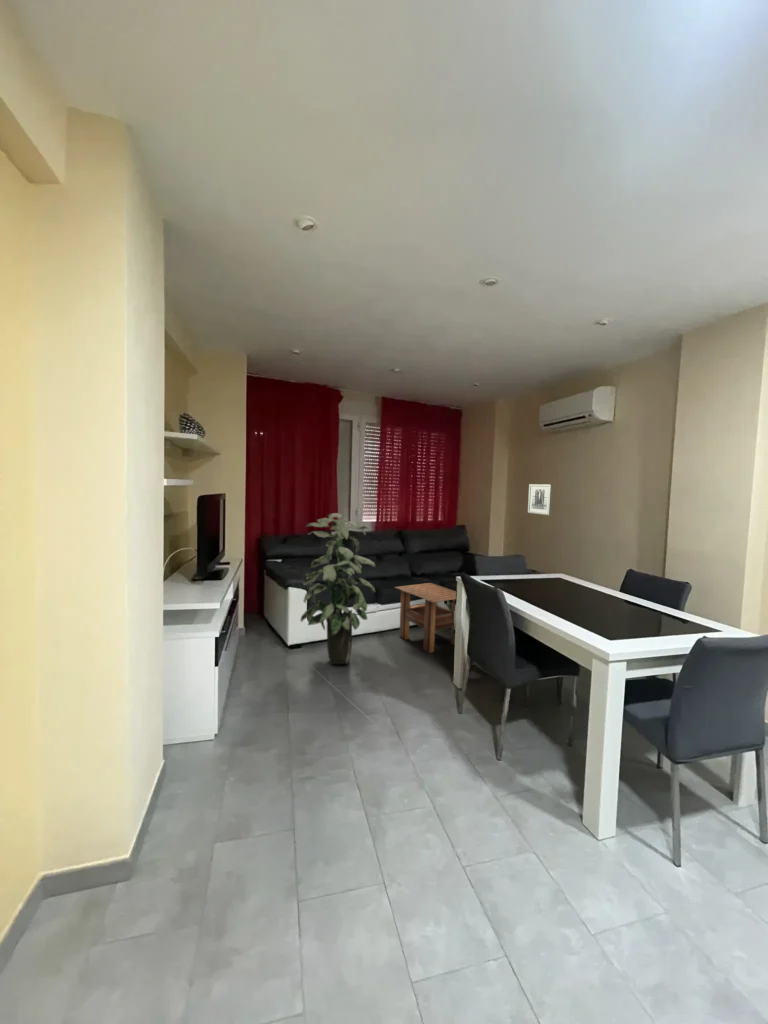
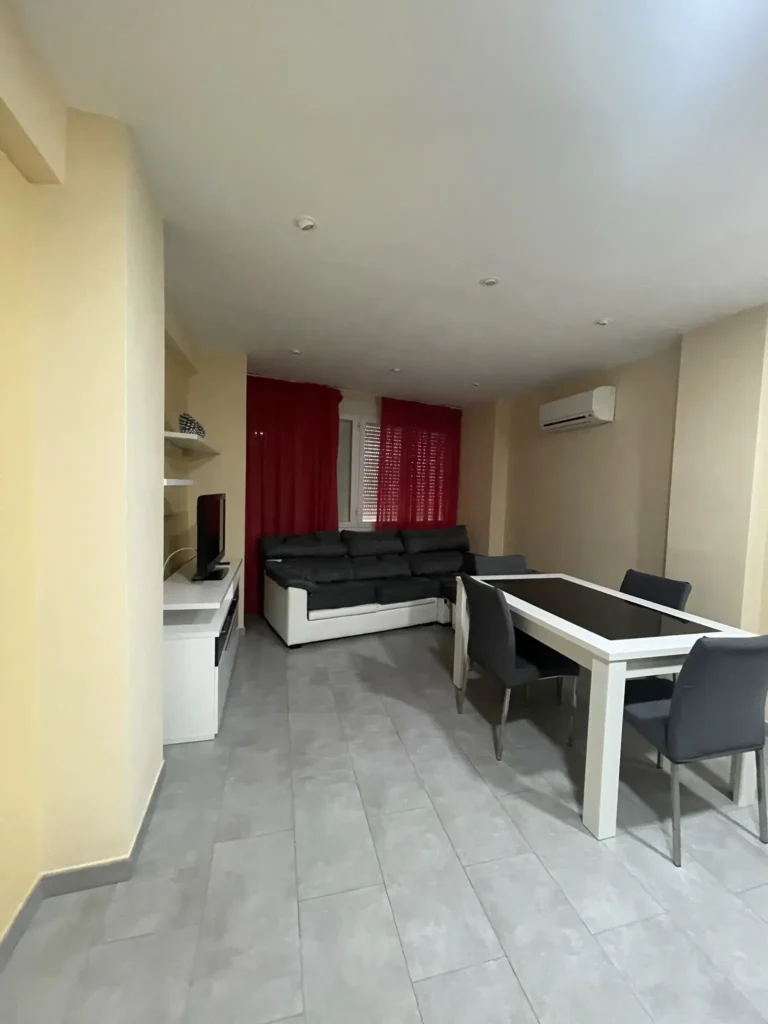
- wall art [527,483,553,516]
- indoor plant [300,512,377,665]
- side table [394,582,457,654]
